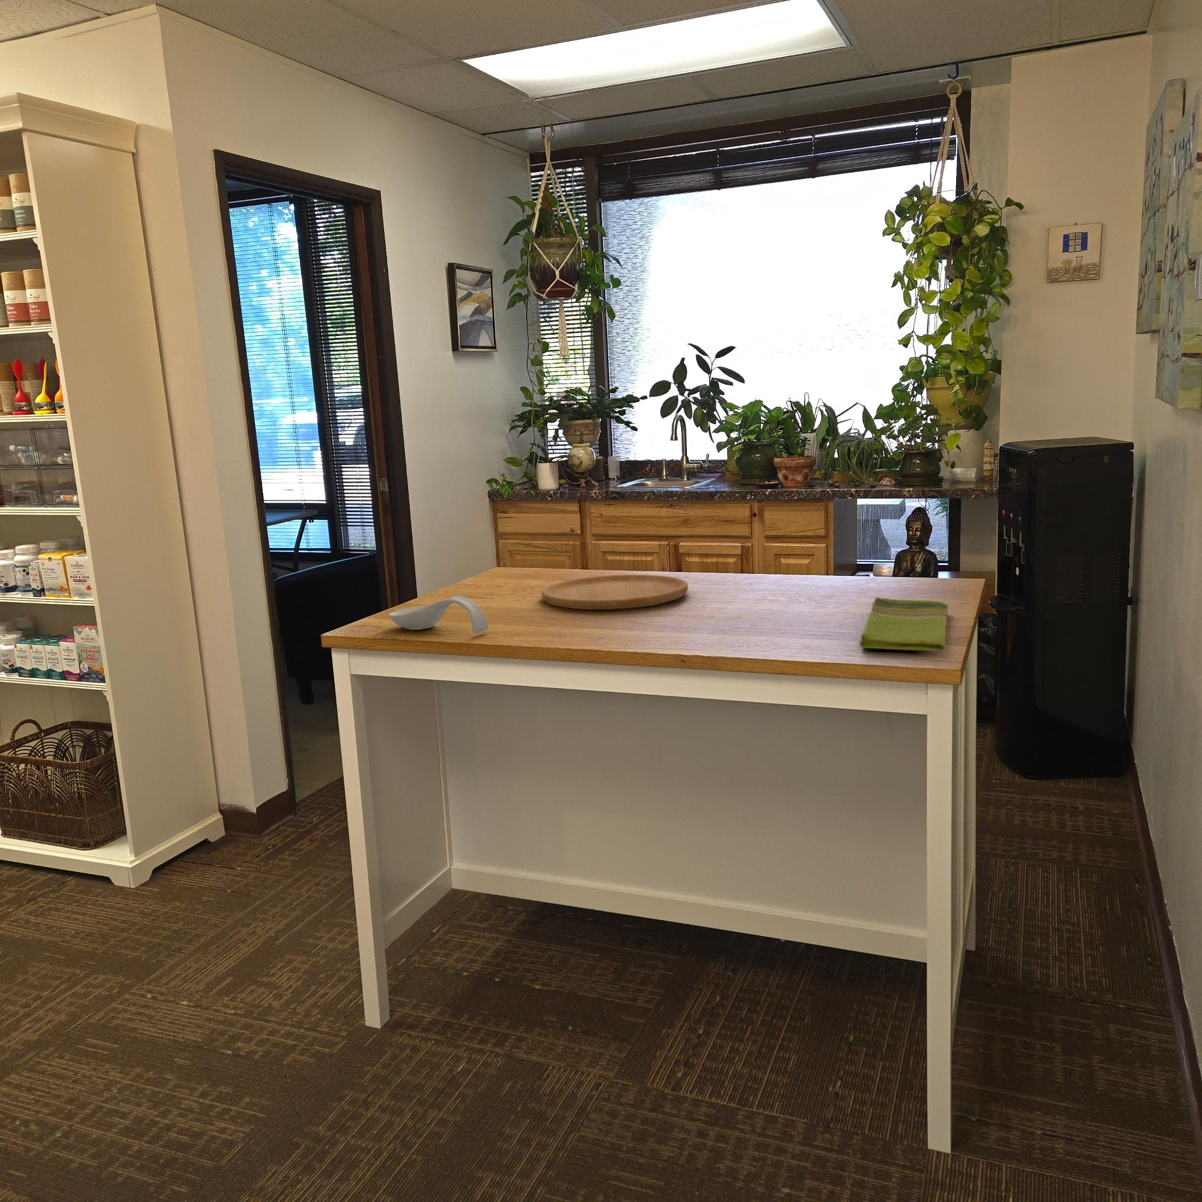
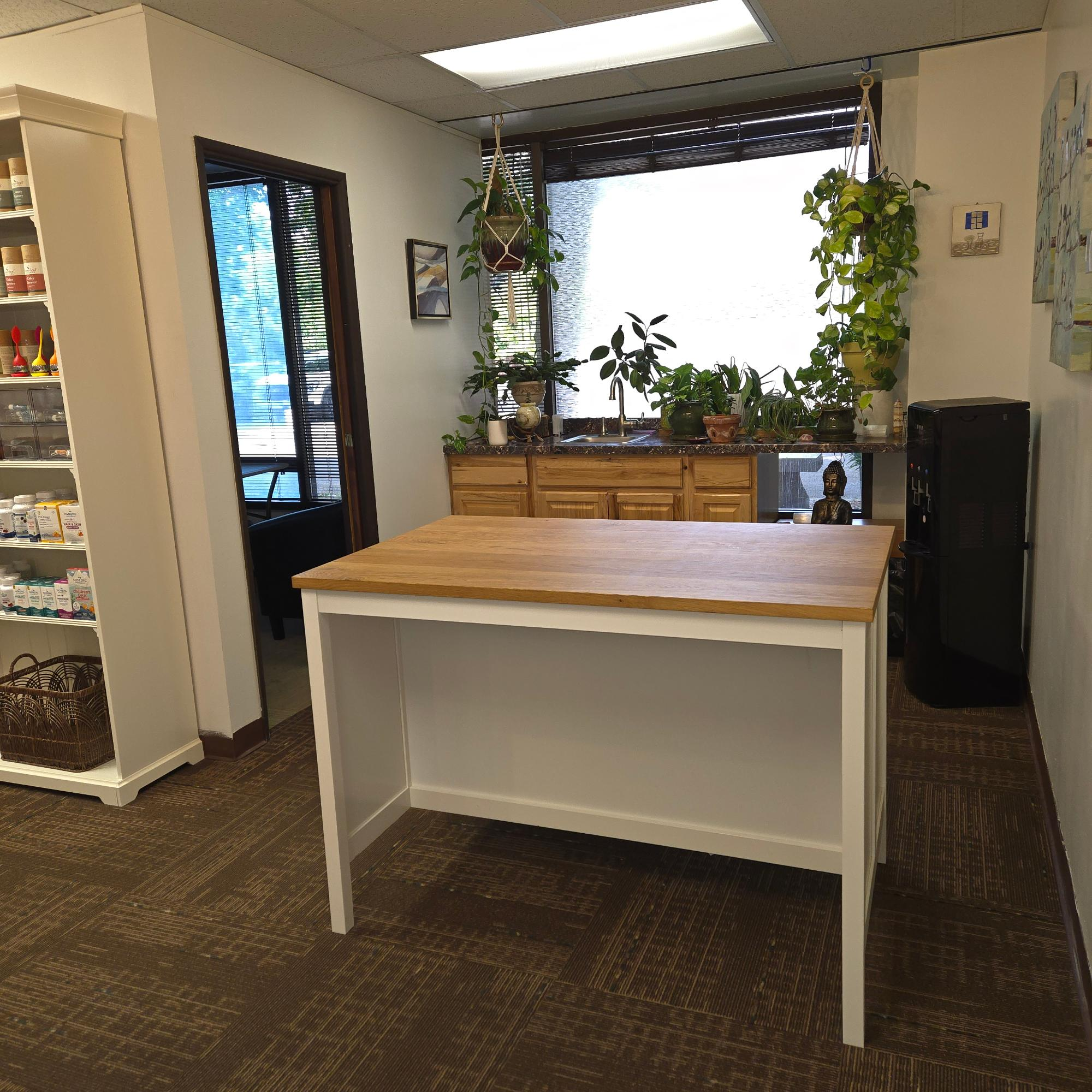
- spoon rest [389,595,489,634]
- cutting board [540,573,689,610]
- dish towel [859,597,949,652]
